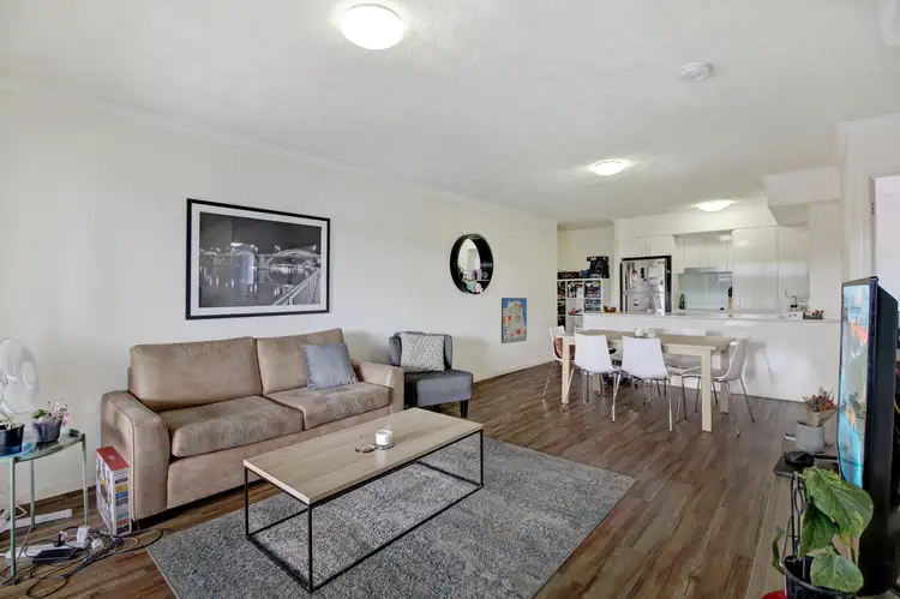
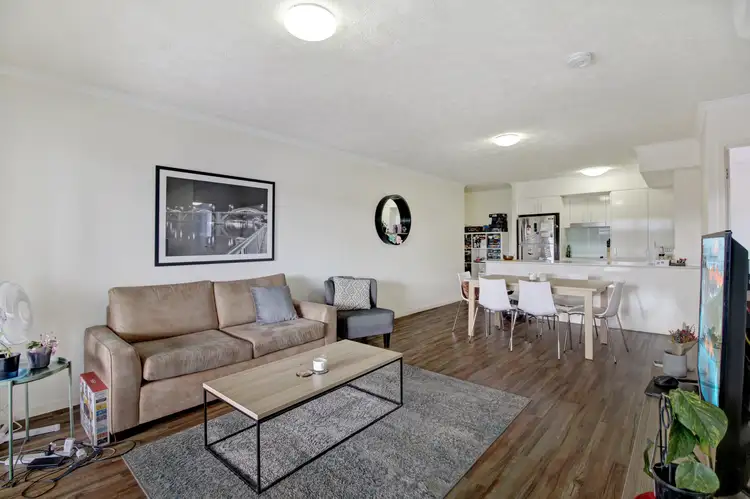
- wall art [500,296,528,345]
